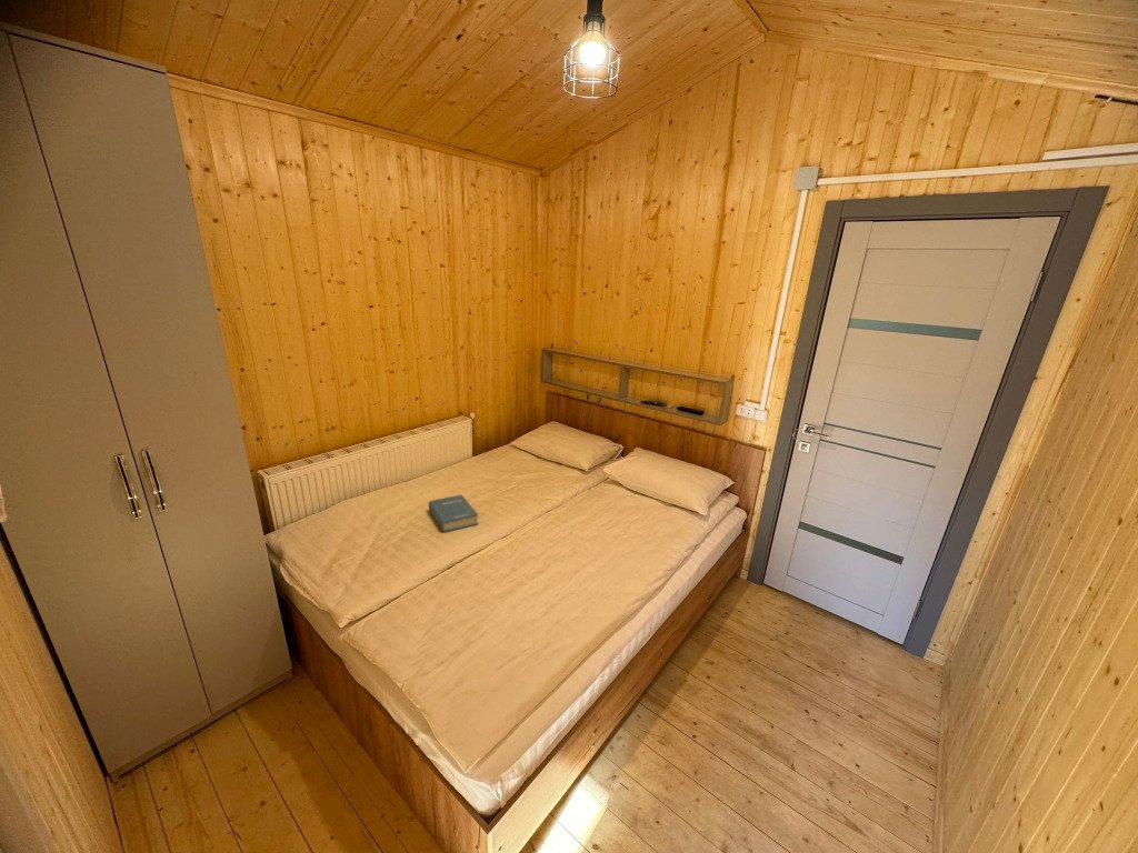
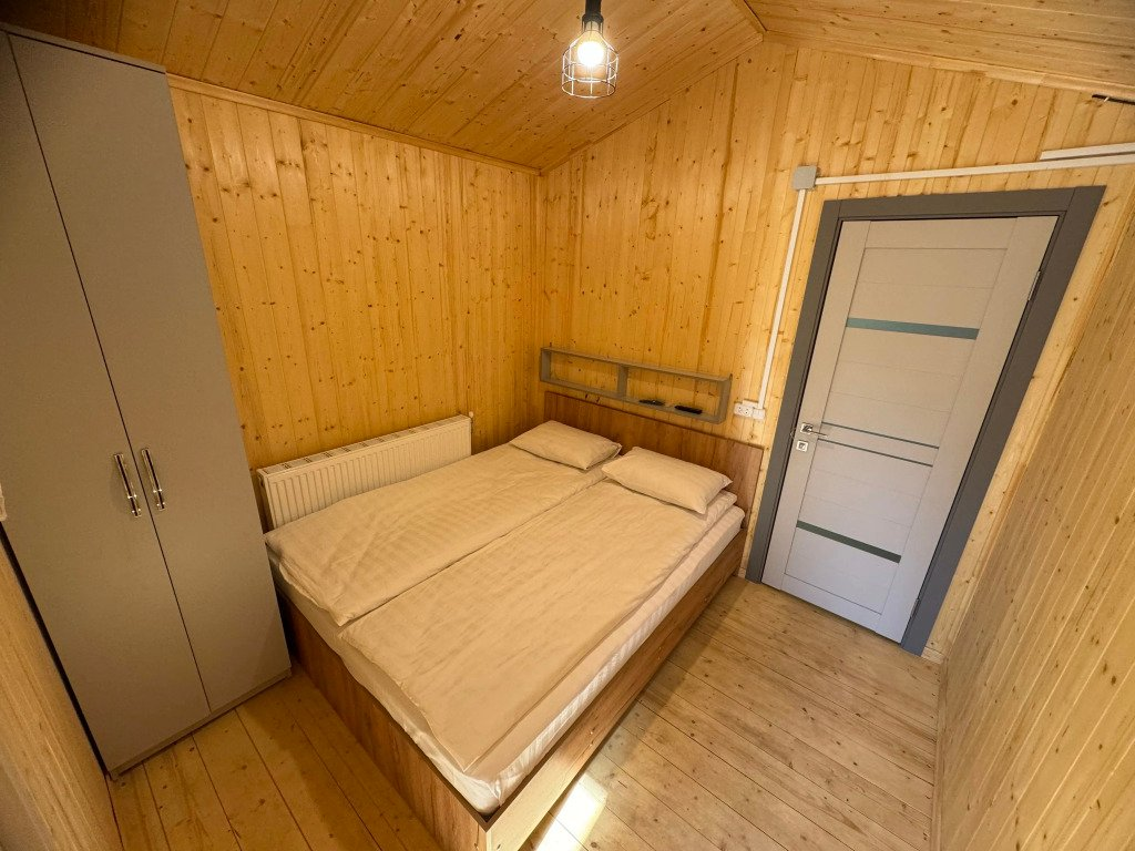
- hardback book [428,494,479,533]
